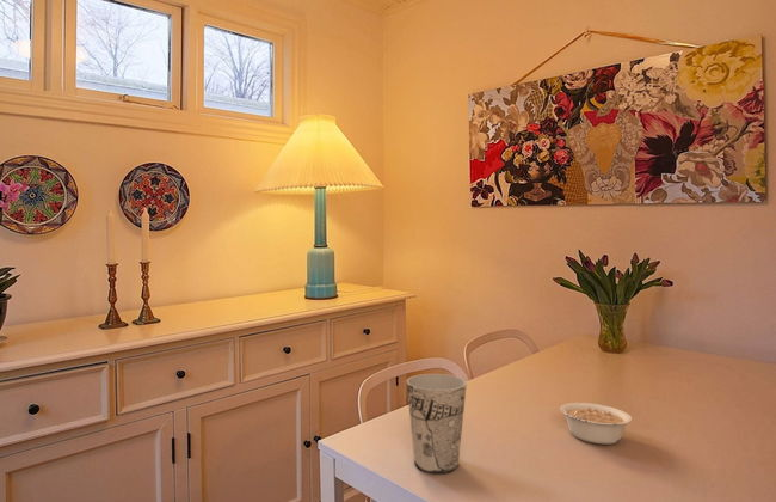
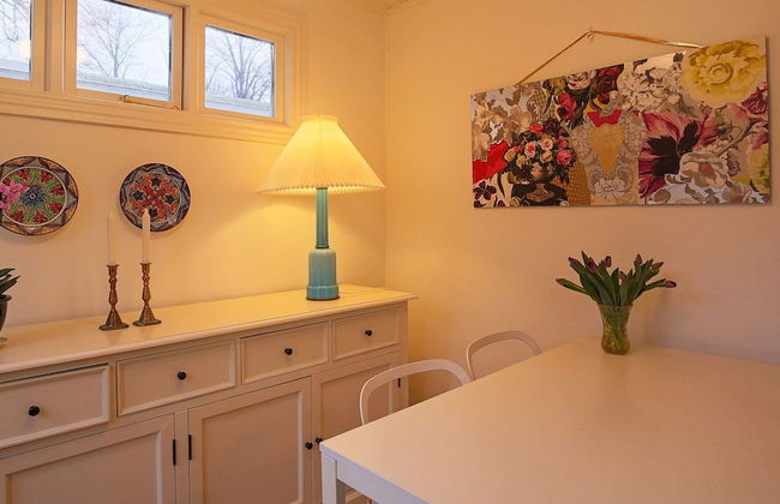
- legume [559,402,633,446]
- cup [406,373,468,475]
